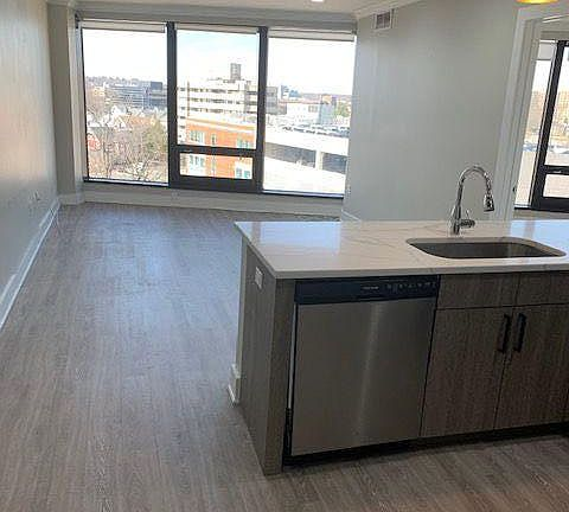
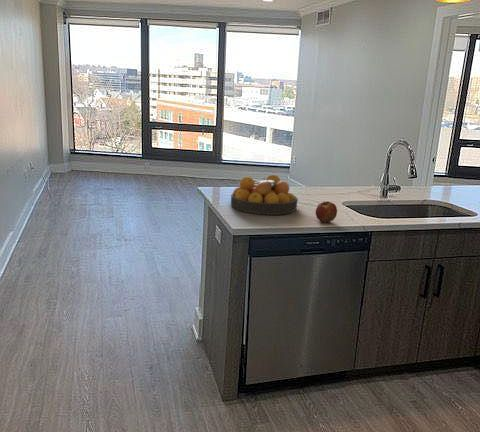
+ fruit bowl [230,174,299,216]
+ apple [315,200,338,223]
